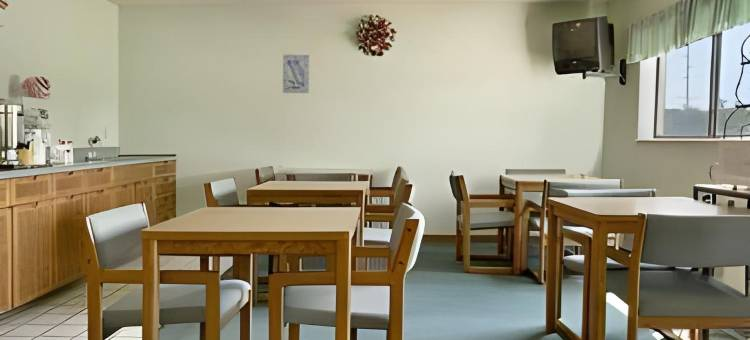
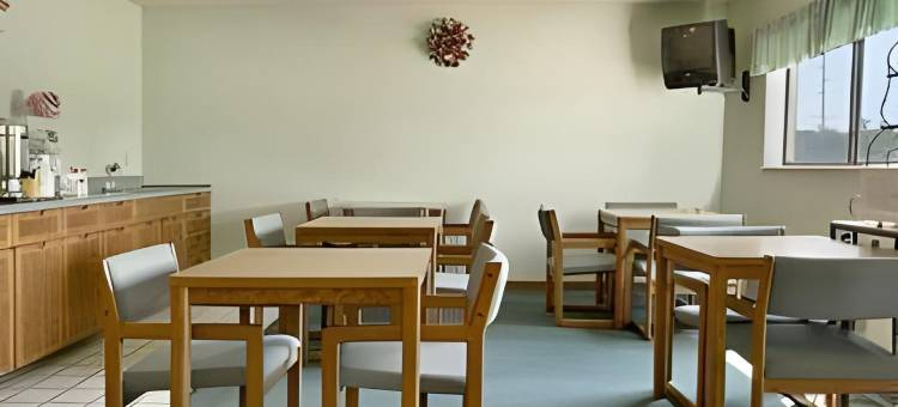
- wall art [282,53,310,94]
